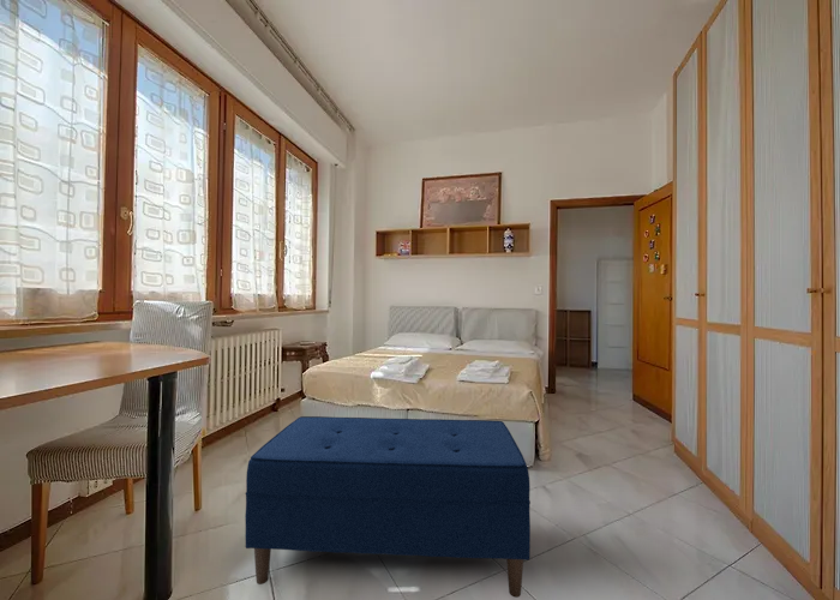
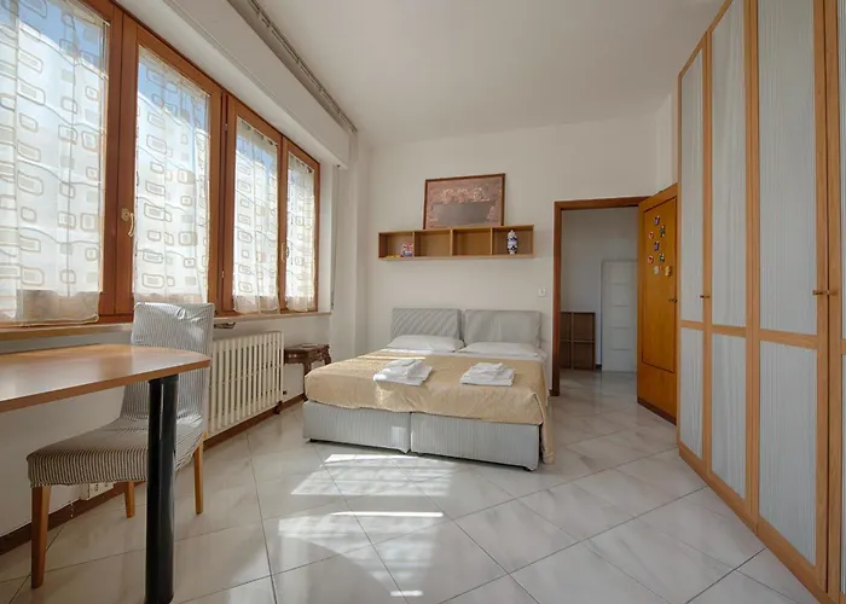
- bench [244,415,532,599]
